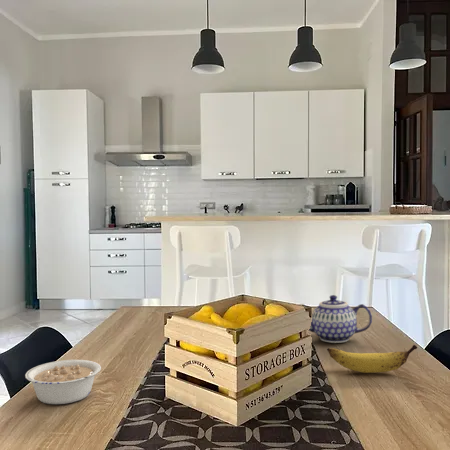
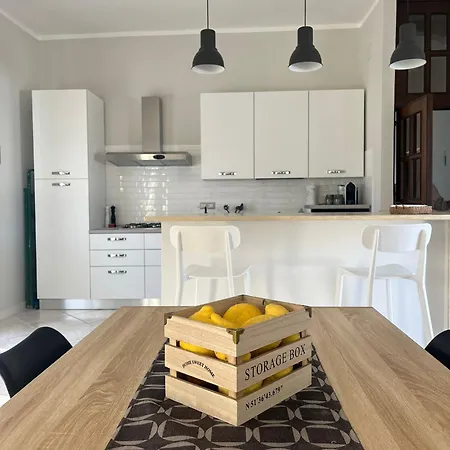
- teapot [299,294,373,344]
- legume [24,359,102,405]
- banana [326,344,419,374]
